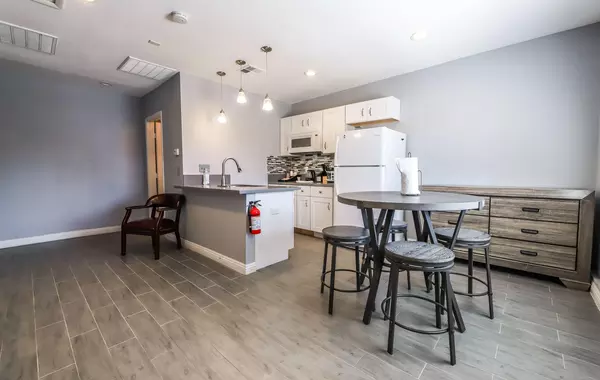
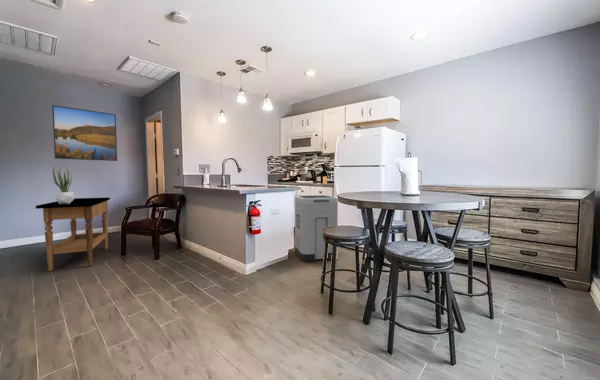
+ side table [35,196,111,272]
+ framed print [51,104,118,162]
+ potted plant [52,165,75,204]
+ trash can [294,194,339,262]
